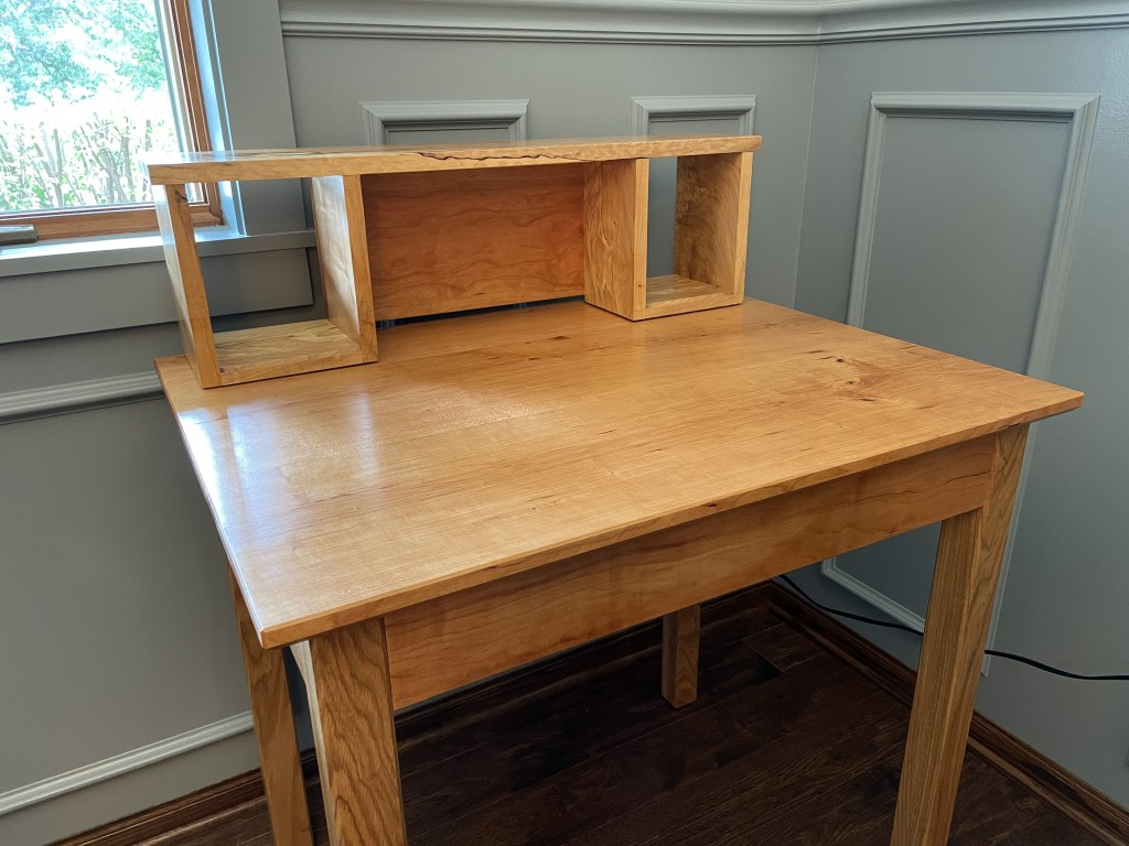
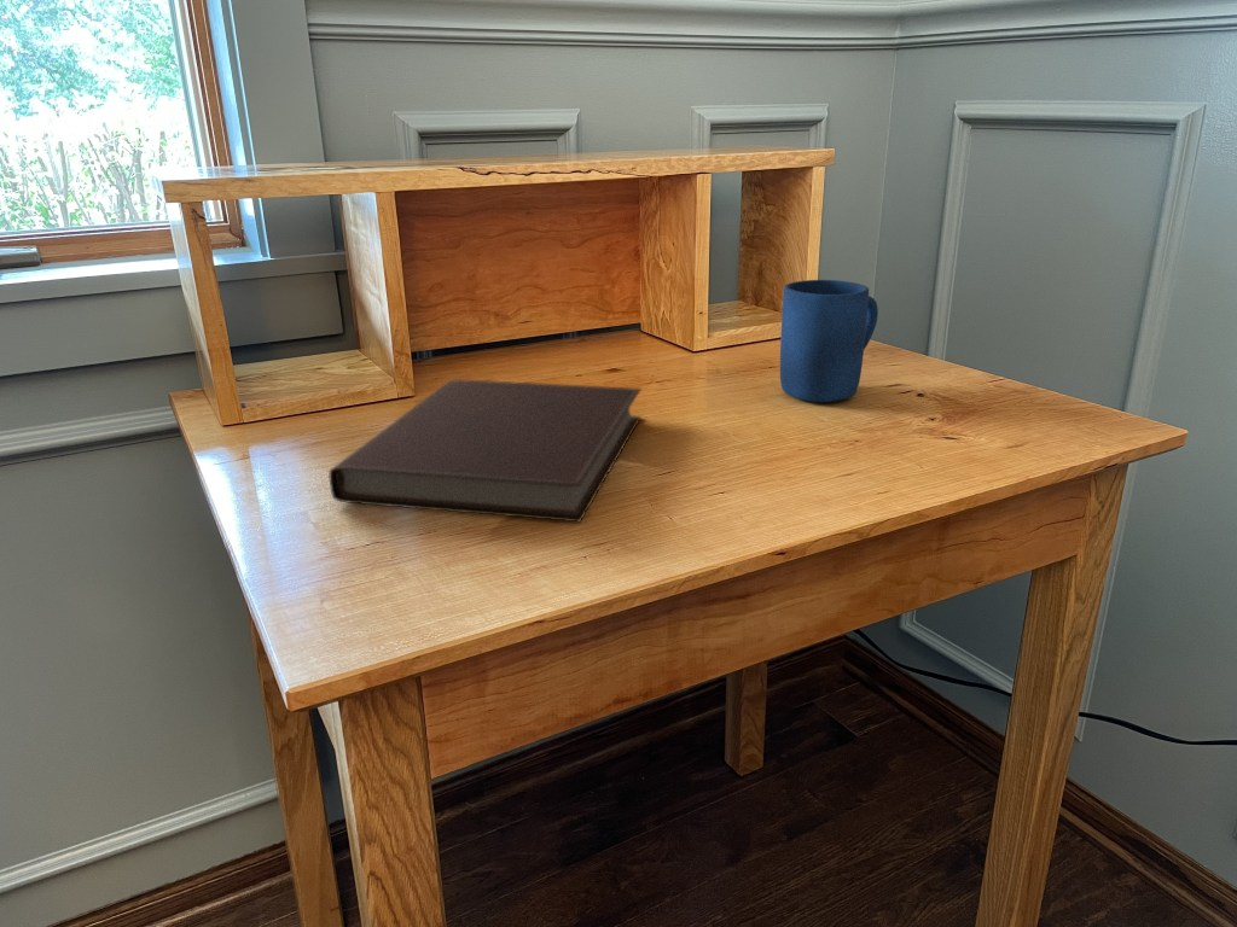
+ mug [779,279,879,403]
+ notebook [329,378,643,523]
